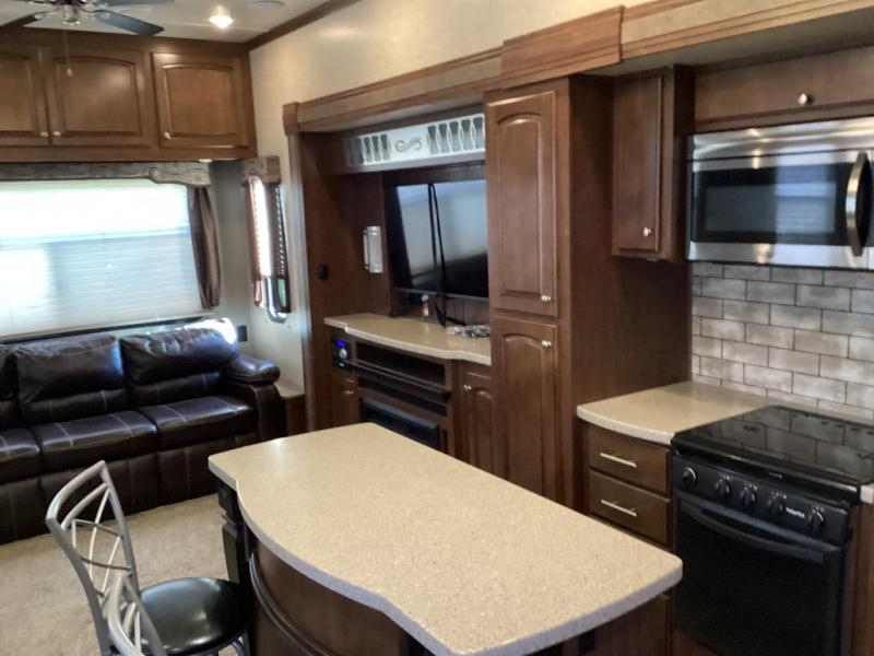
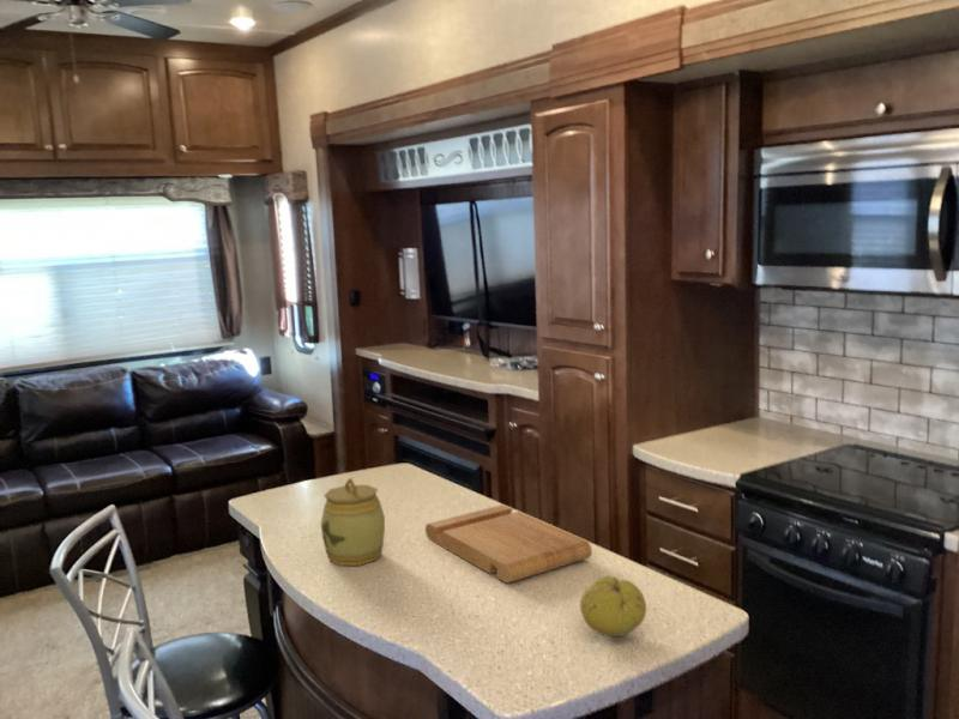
+ jar [320,477,386,567]
+ fruit [579,575,647,638]
+ cutting board [424,503,593,584]
